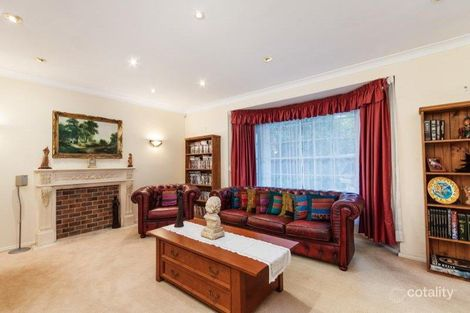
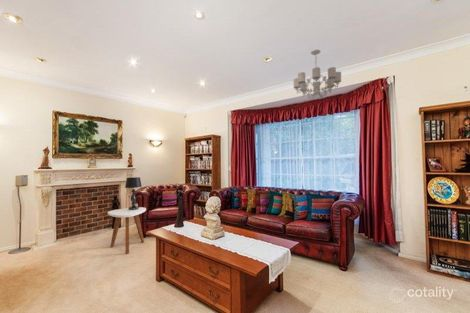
+ chandelier [293,49,342,100]
+ table lamp [124,176,143,210]
+ side table [107,206,147,255]
